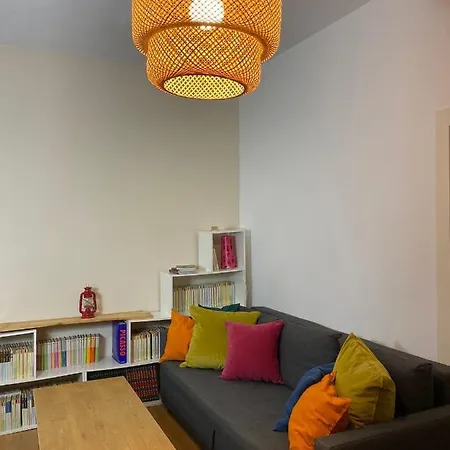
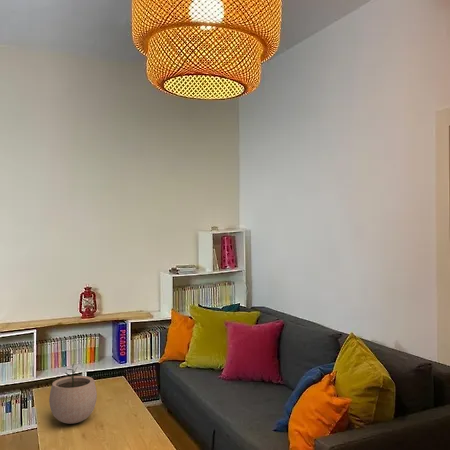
+ plant pot [48,362,98,425]
